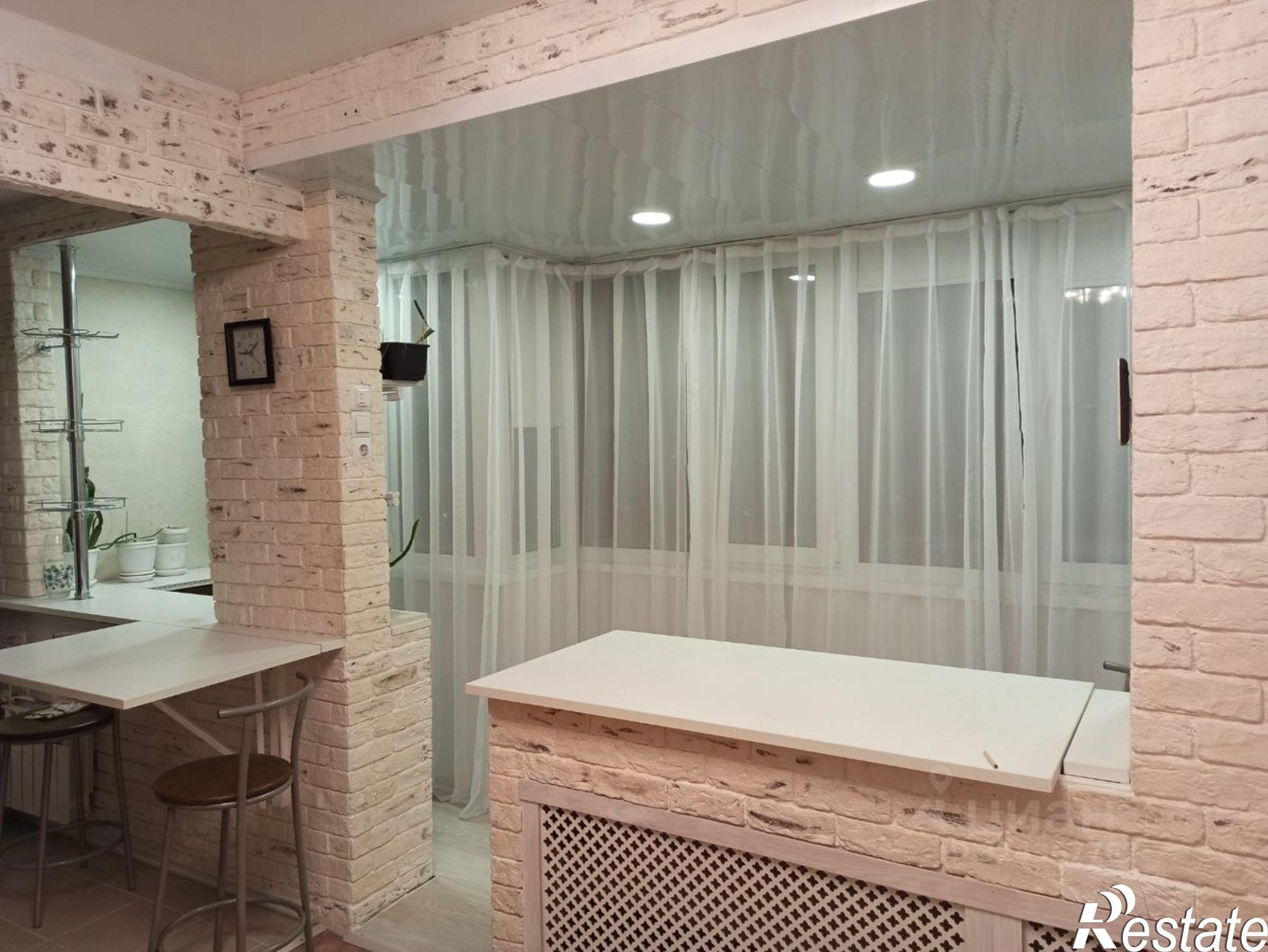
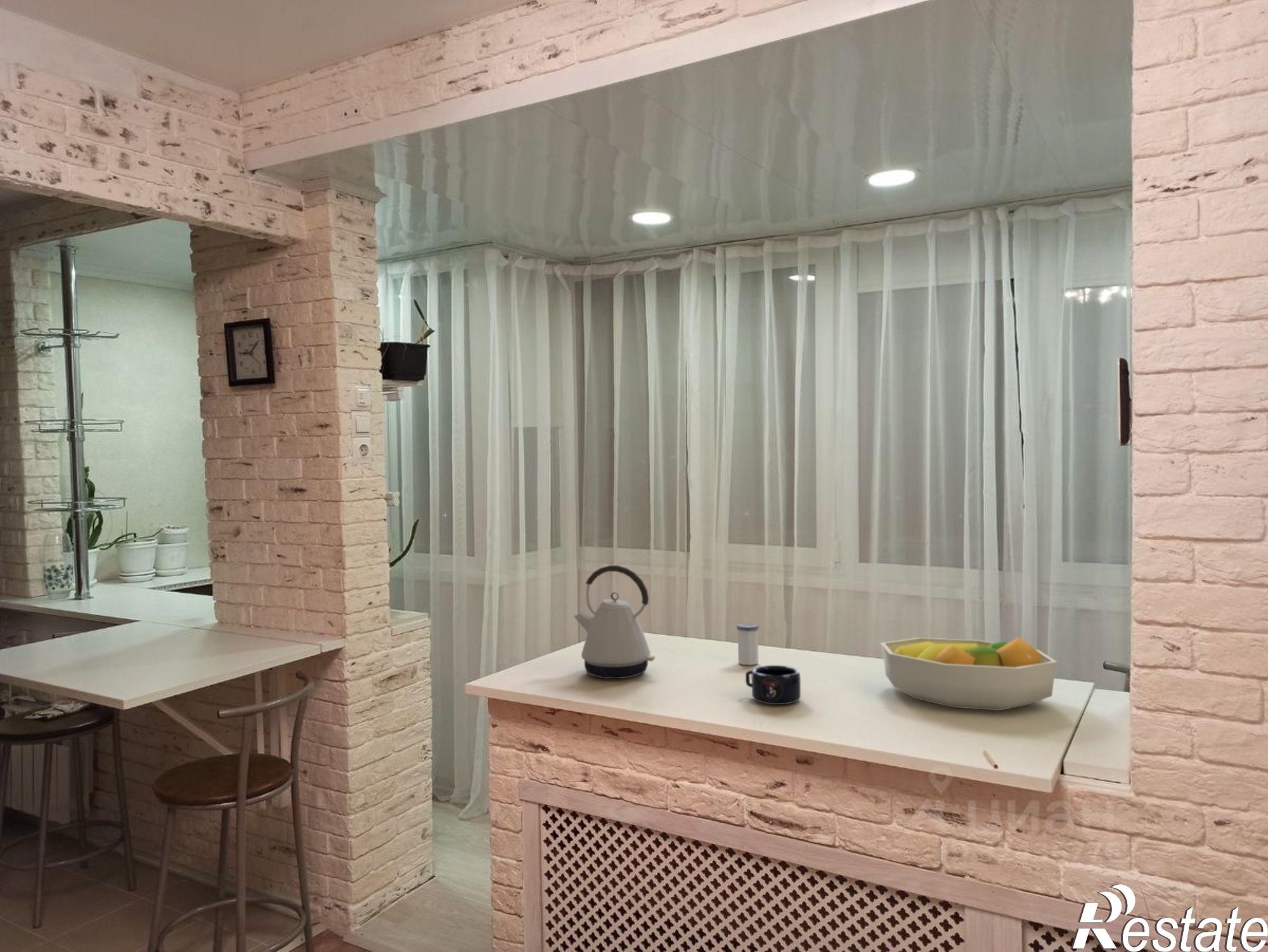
+ mug [745,665,801,705]
+ kettle [573,565,656,679]
+ fruit bowl [880,636,1058,711]
+ salt shaker [736,622,760,666]
